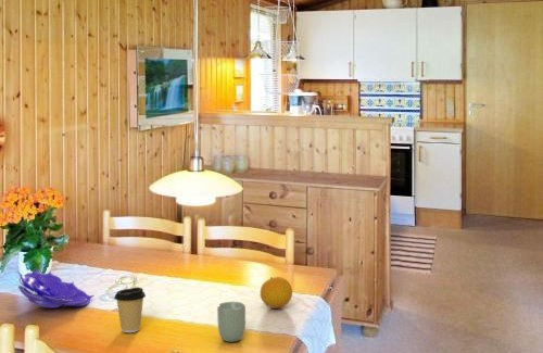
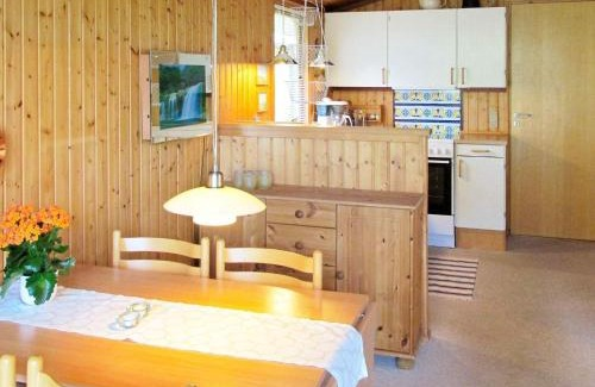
- fruit [260,276,293,310]
- coffee cup [113,286,147,333]
- decorative bowl [17,267,96,310]
- cup [216,301,247,343]
